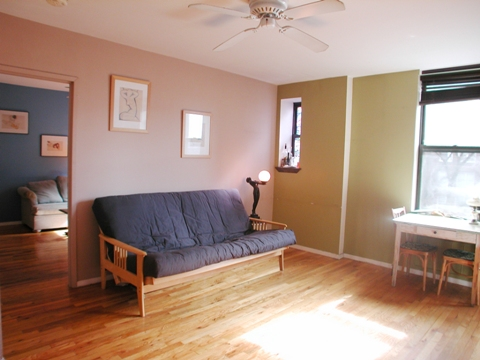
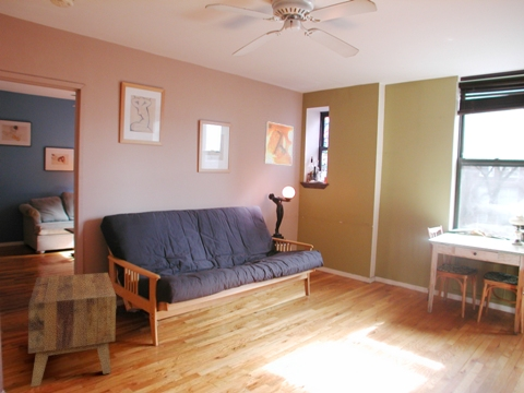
+ side table [27,272,118,388]
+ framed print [263,120,295,166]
